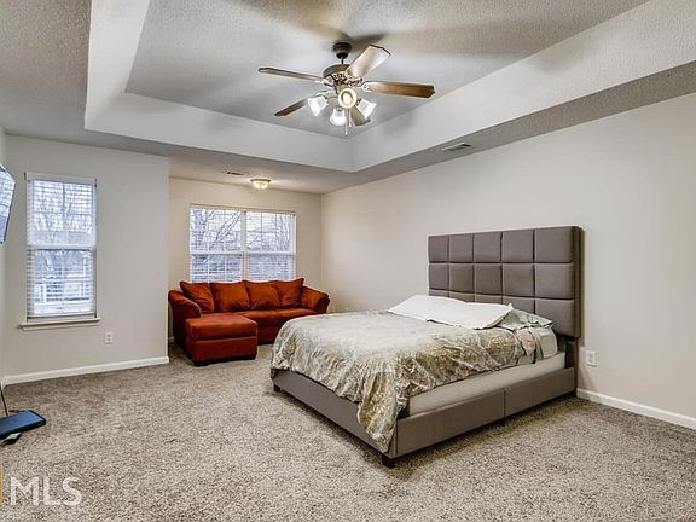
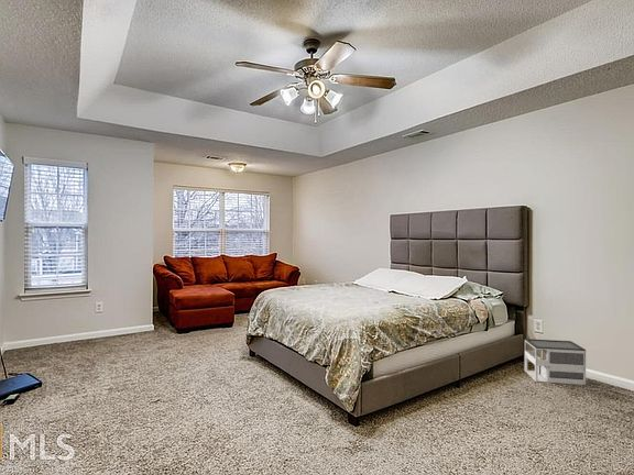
+ architectural model [524,338,587,386]
